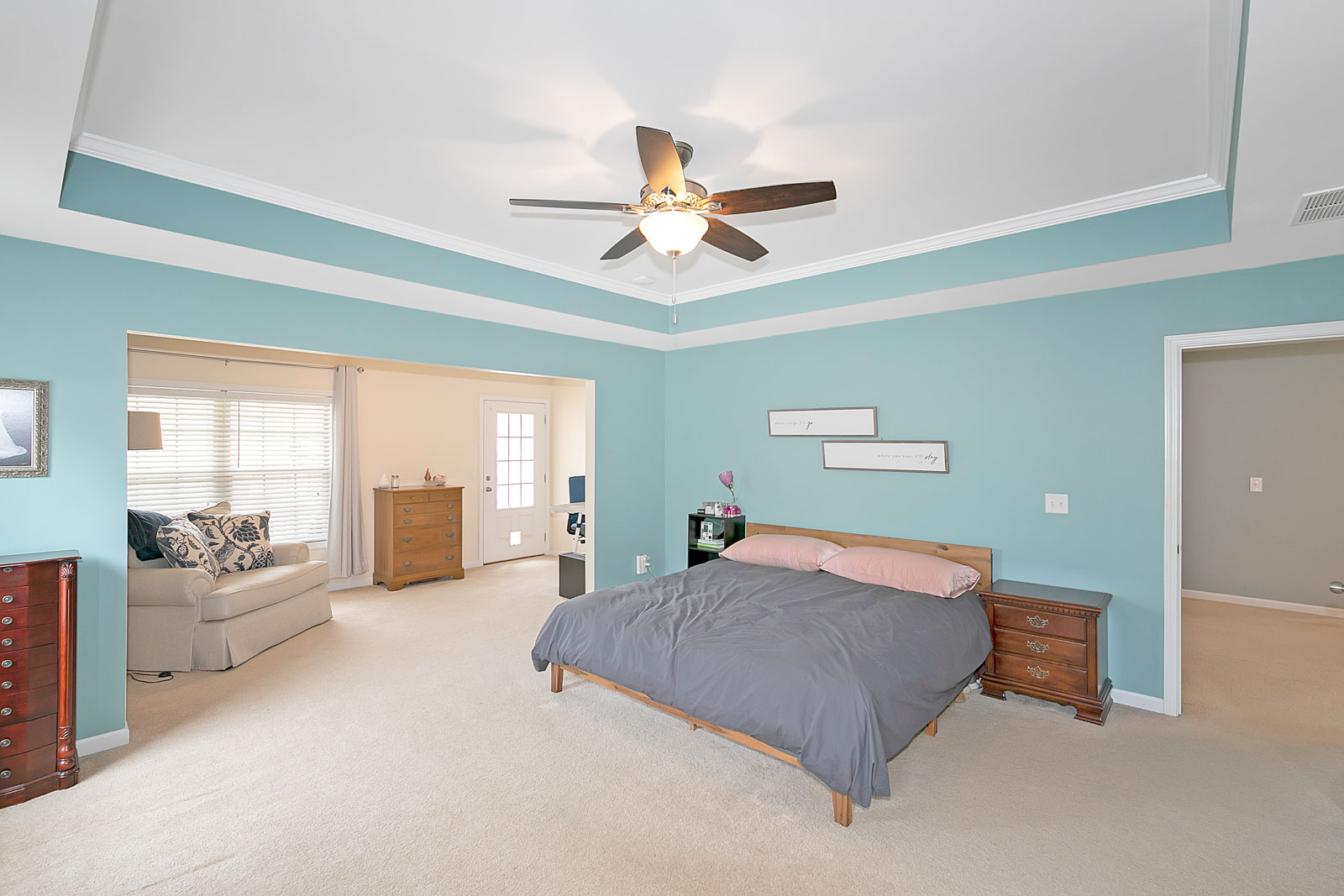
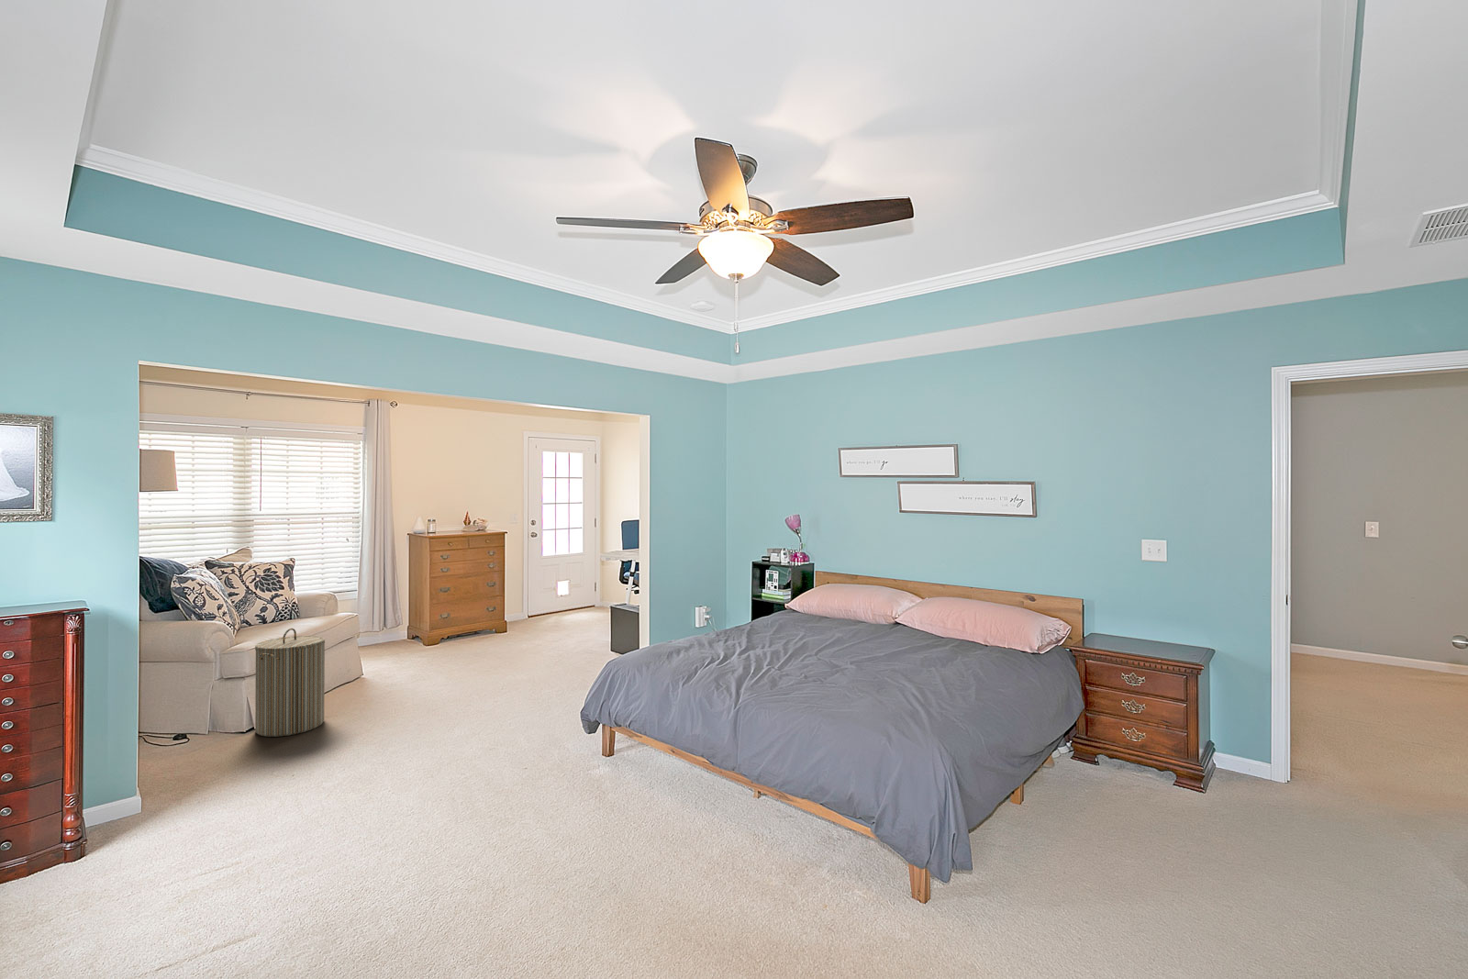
+ laundry hamper [254,627,325,738]
